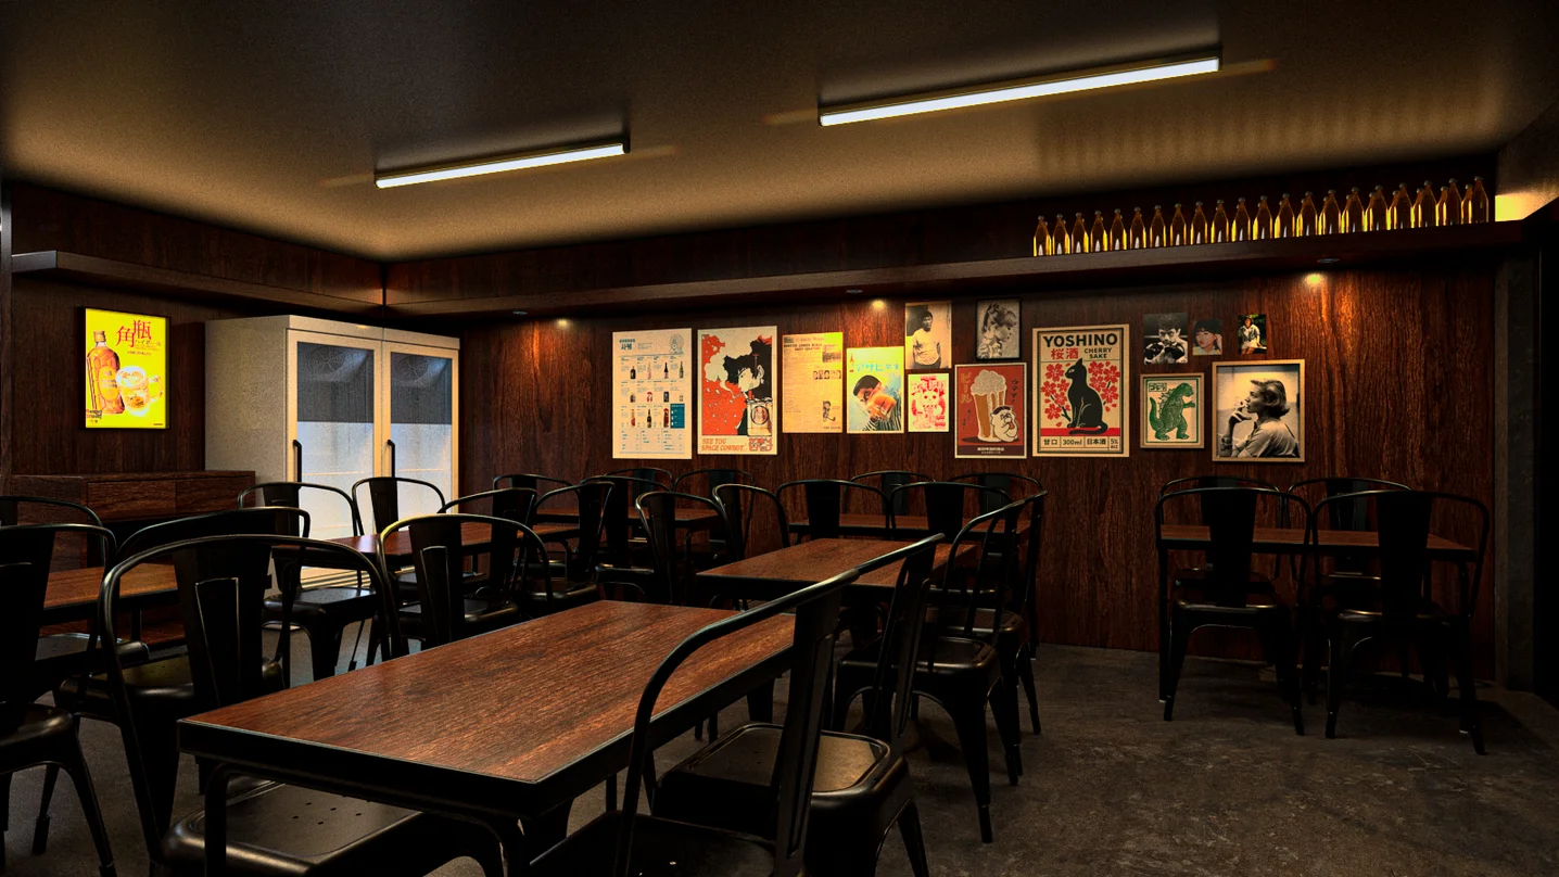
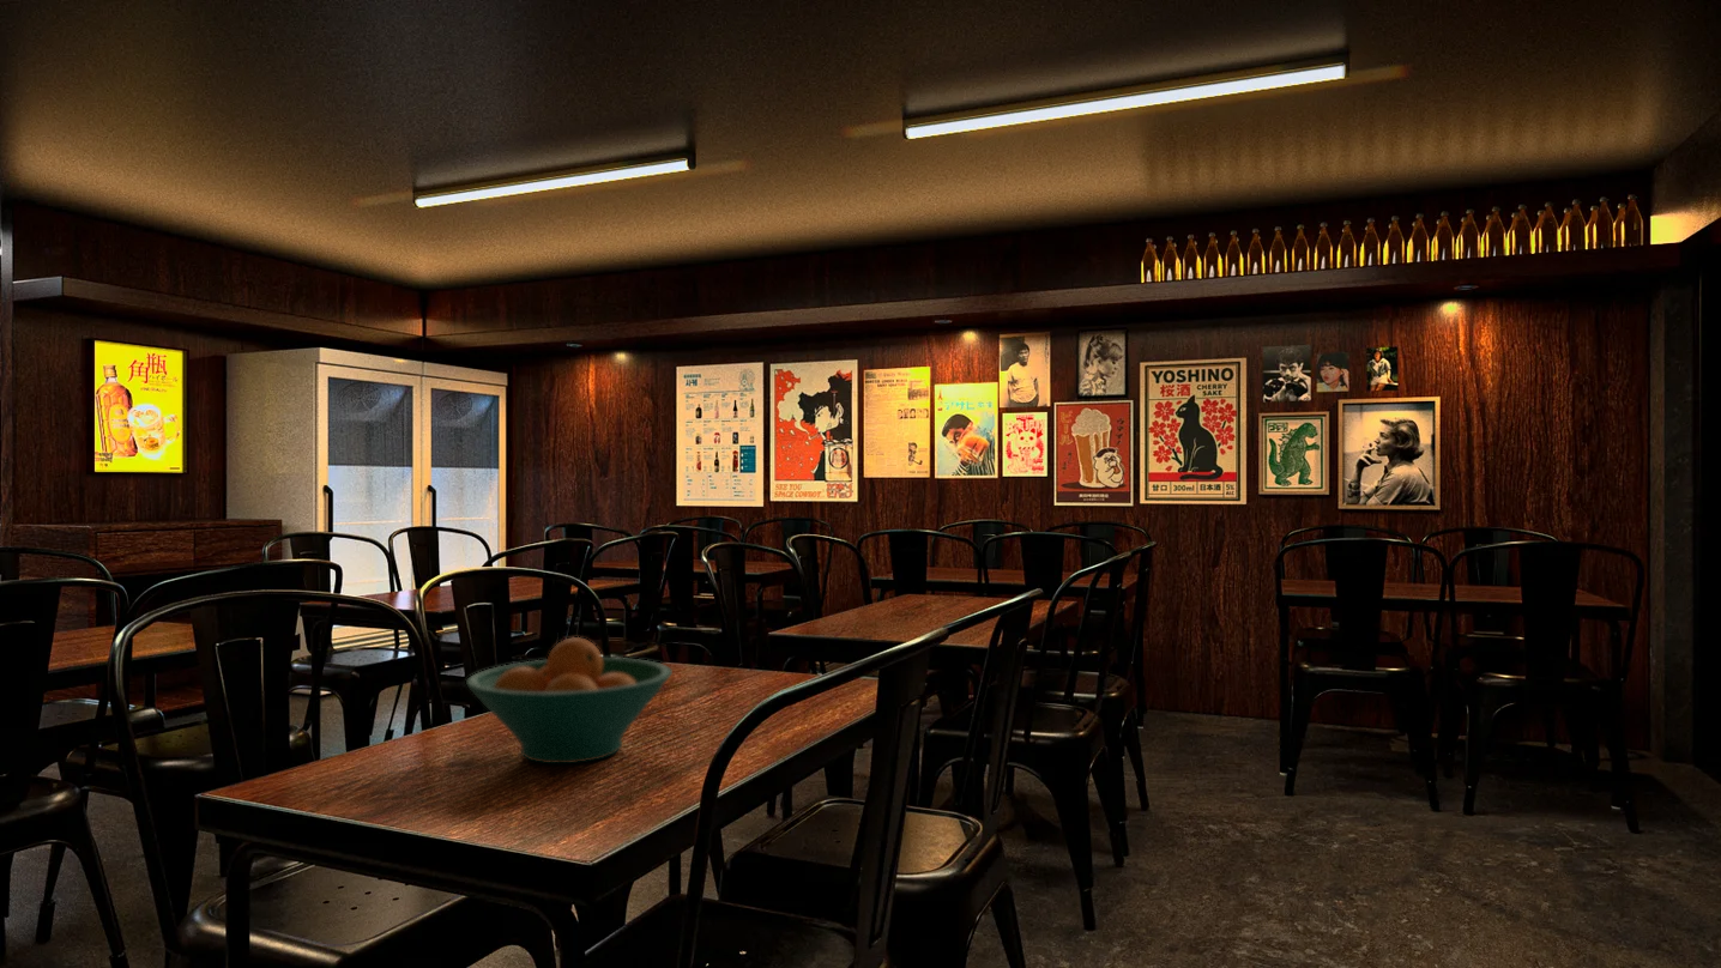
+ fruit bowl [465,636,674,764]
